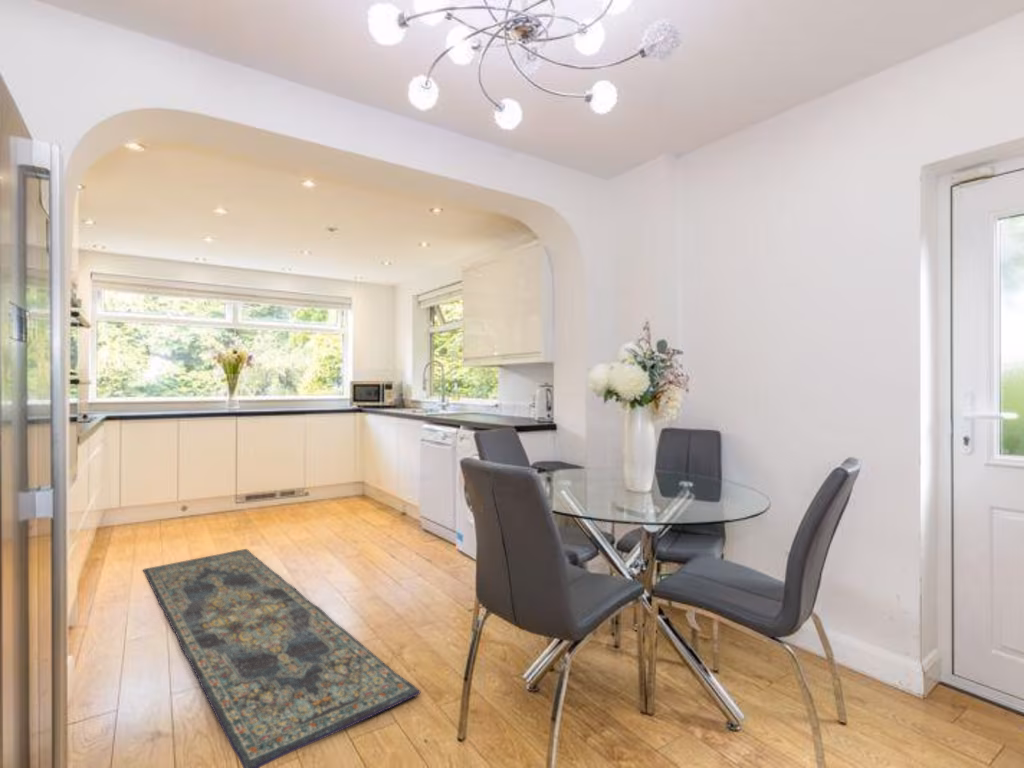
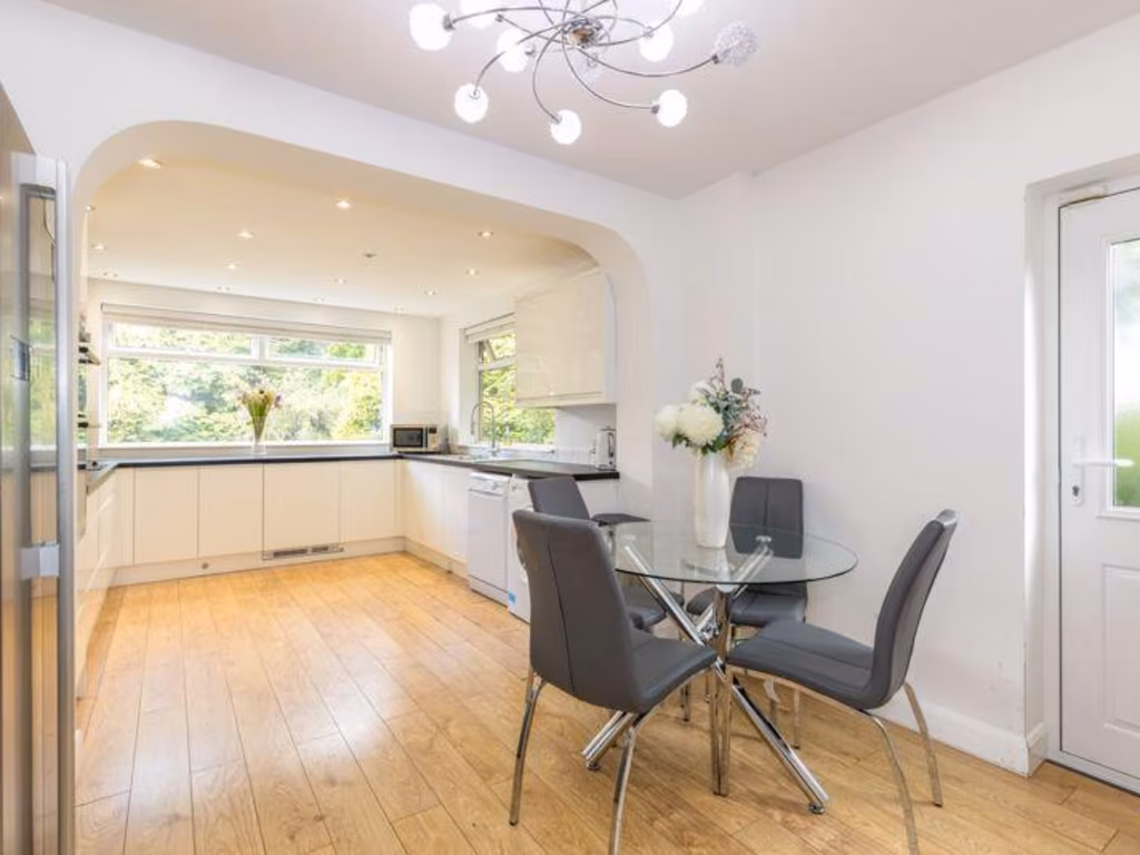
- rug [142,548,421,768]
